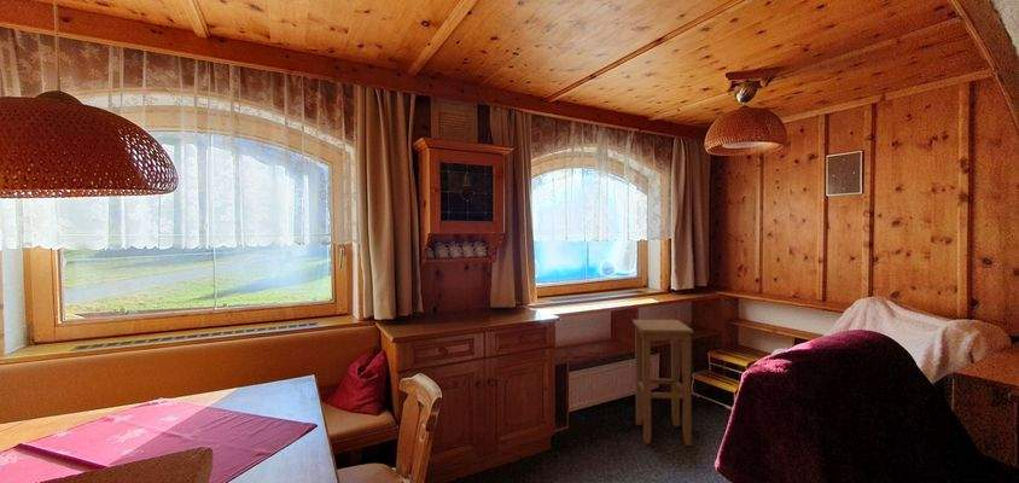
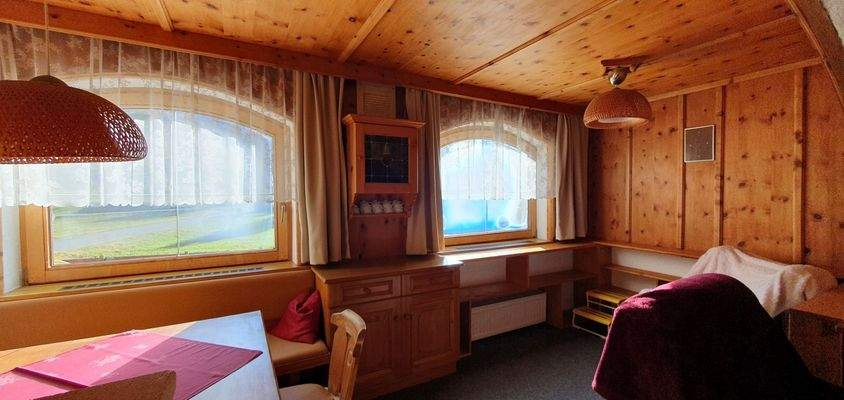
- stool [631,319,694,447]
